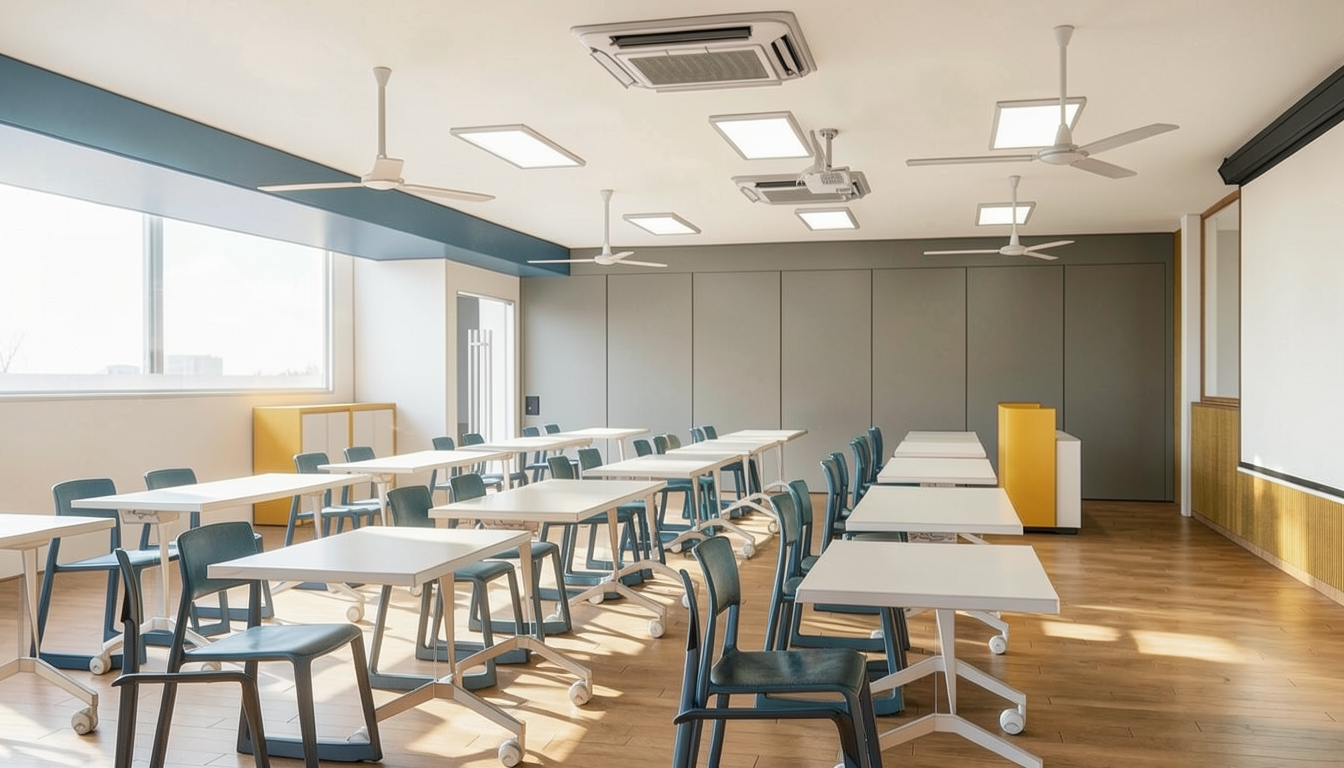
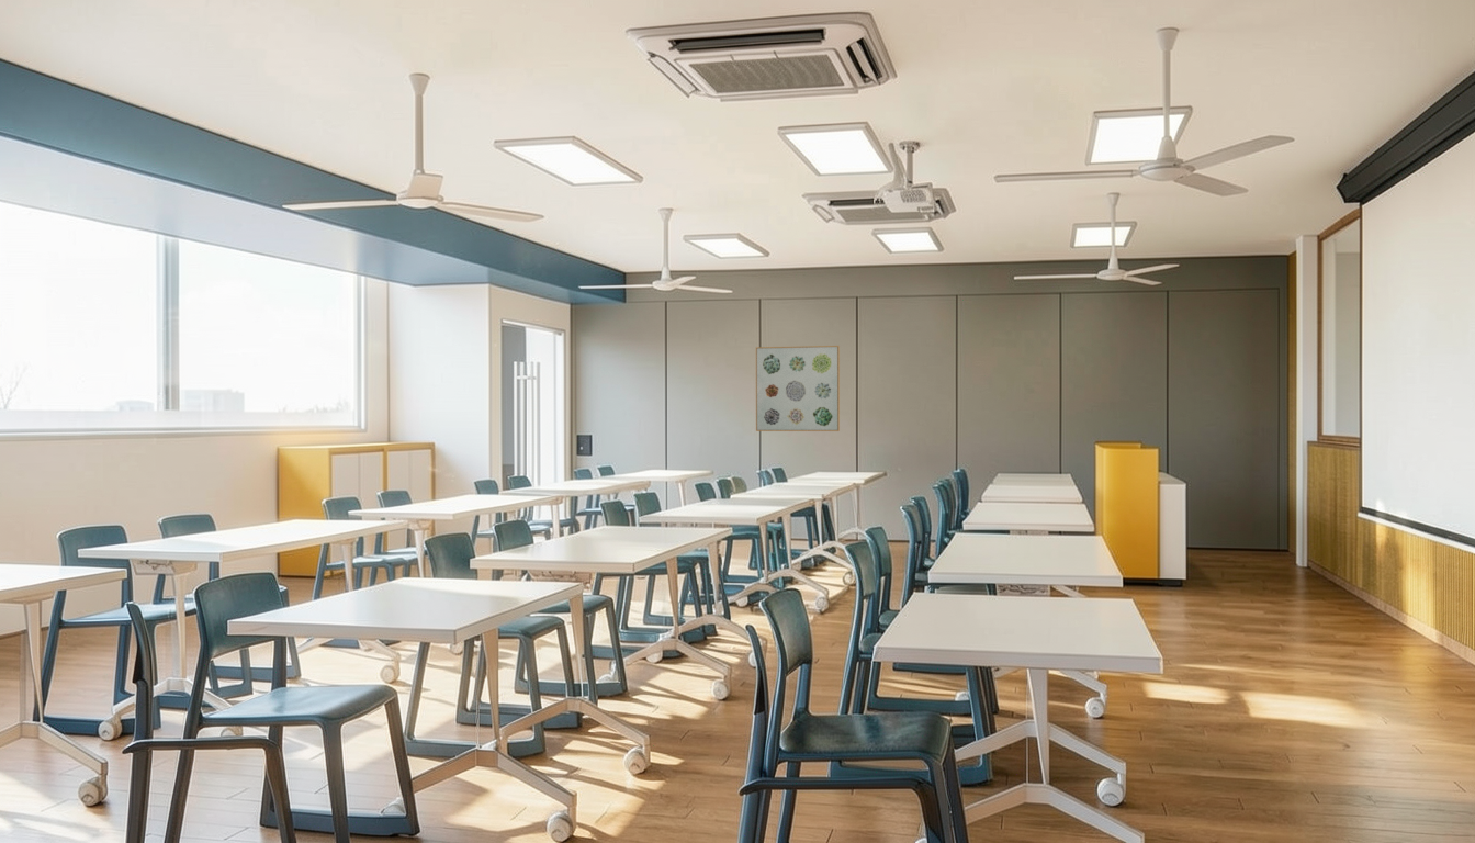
+ wall art [755,345,841,432]
